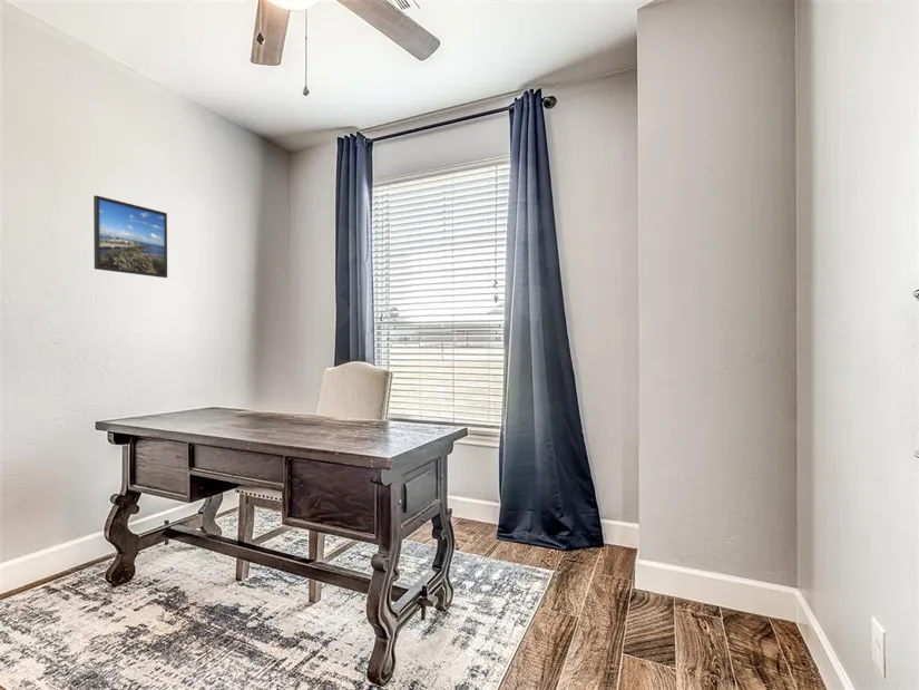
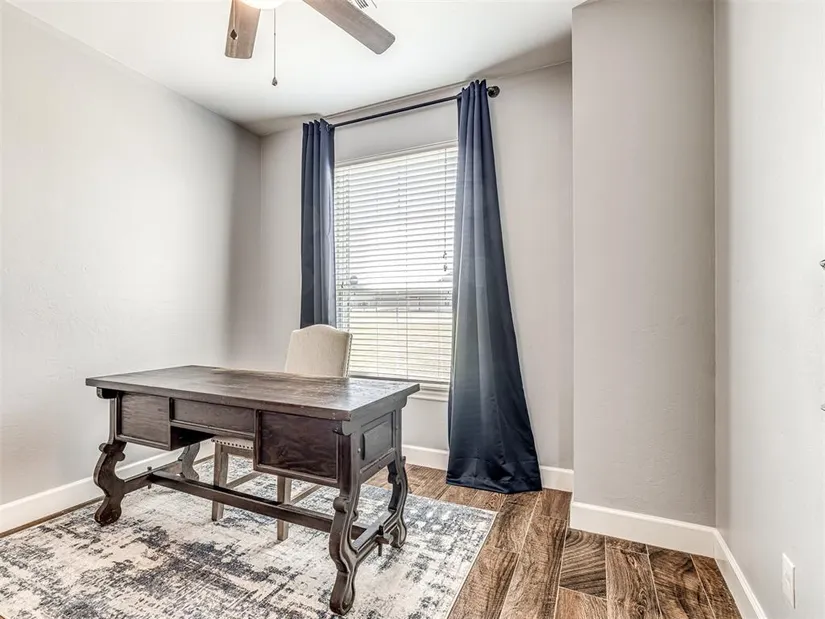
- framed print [92,194,168,279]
